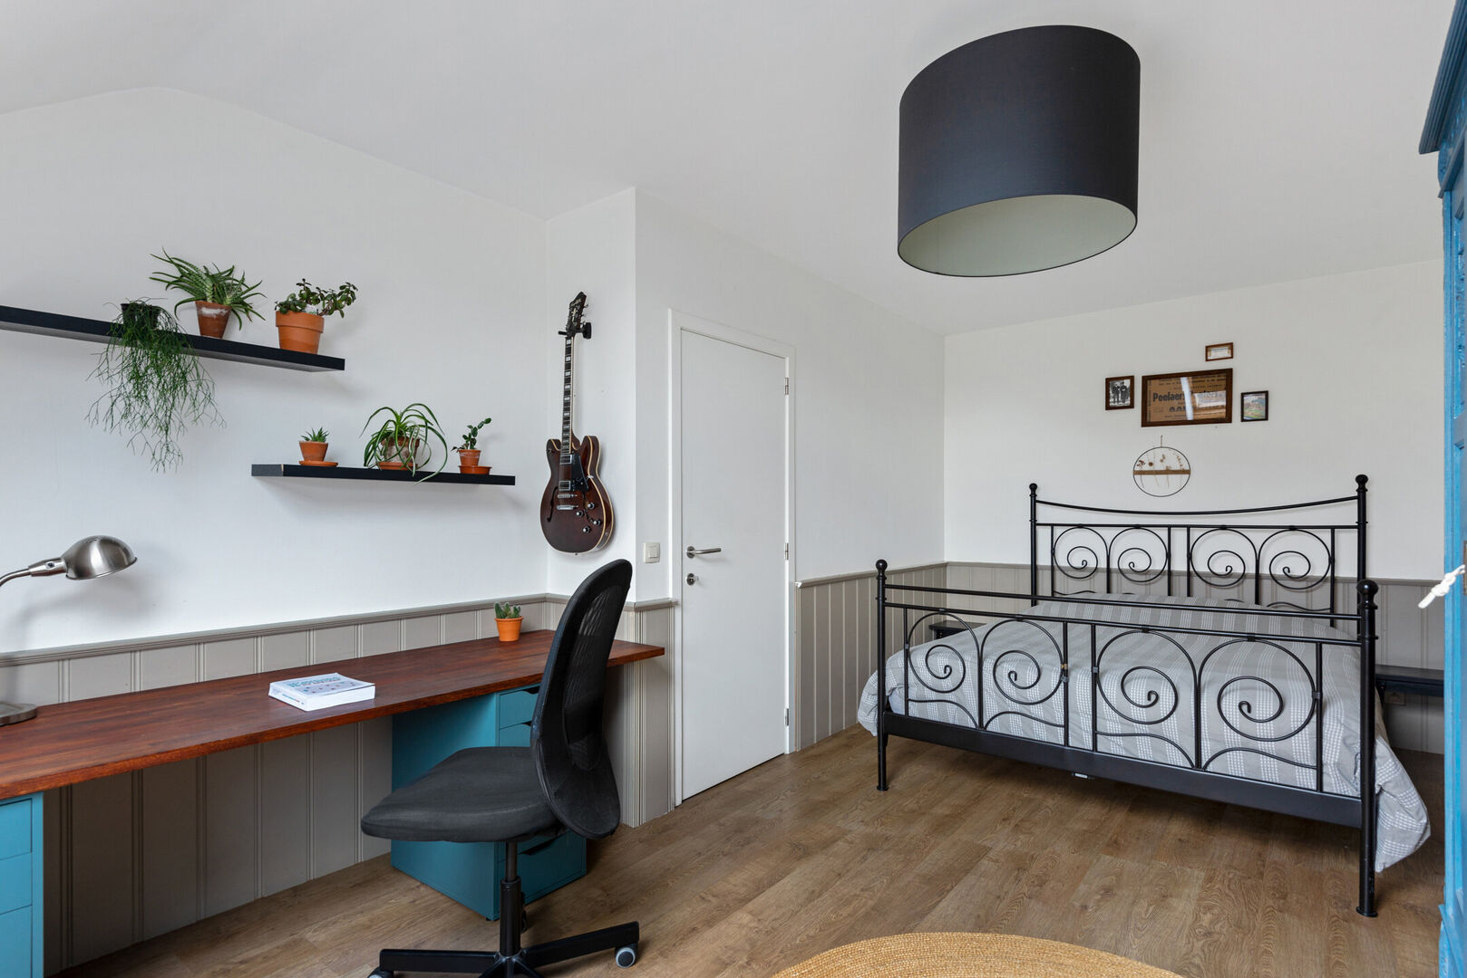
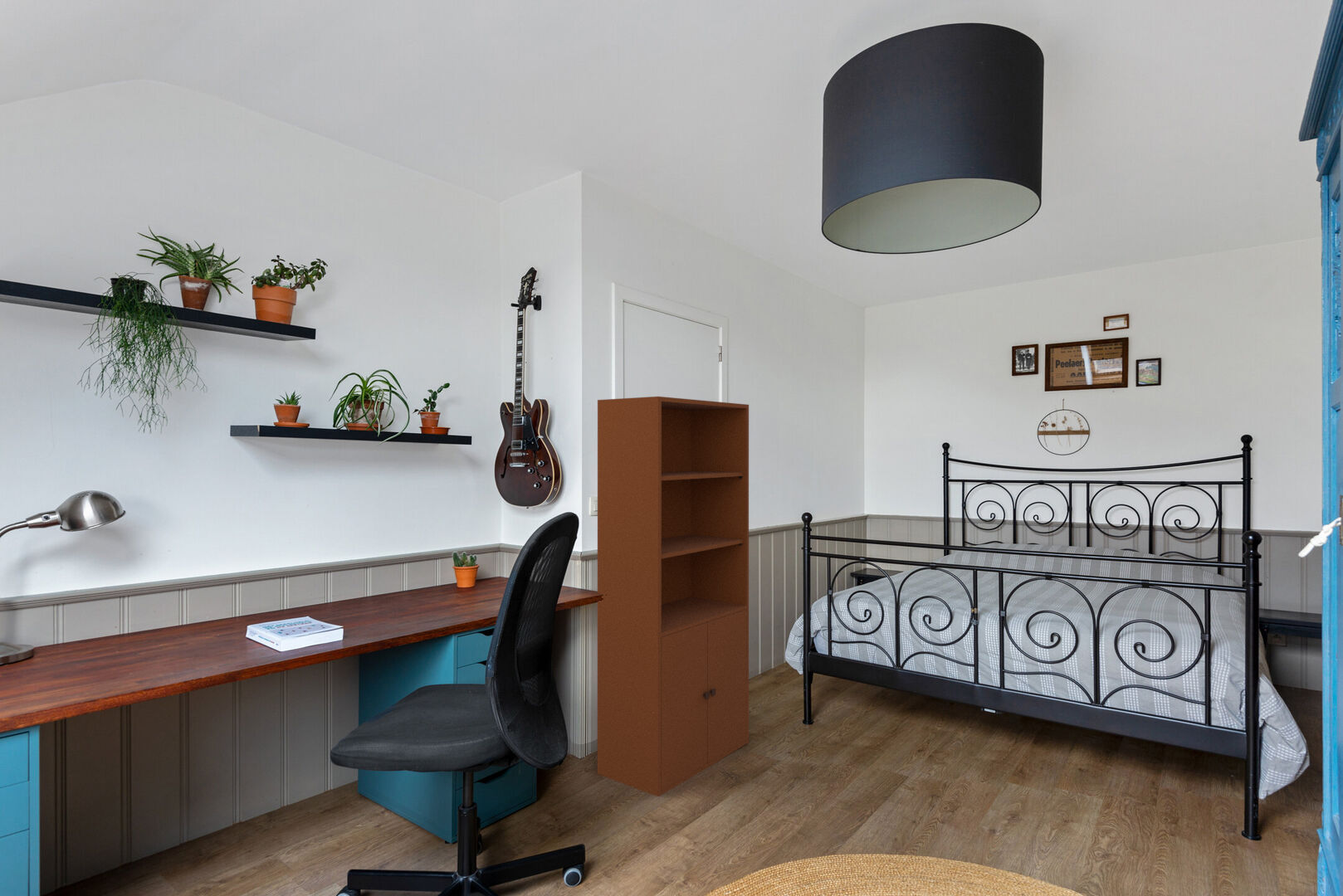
+ shelving unit [597,396,750,797]
